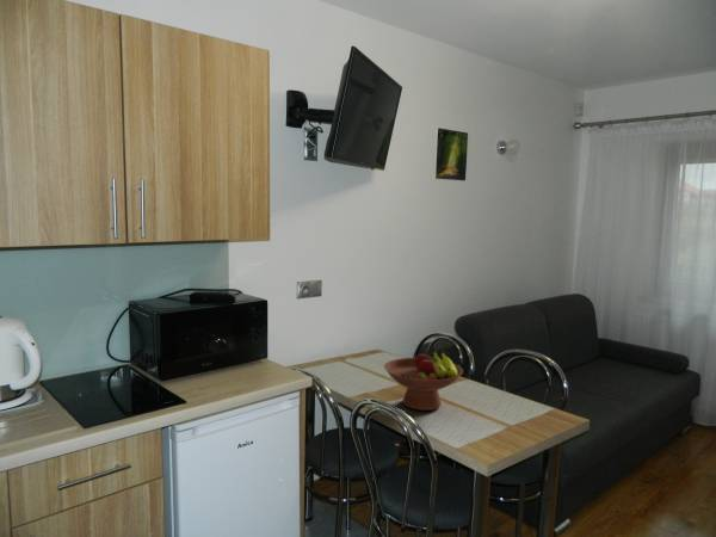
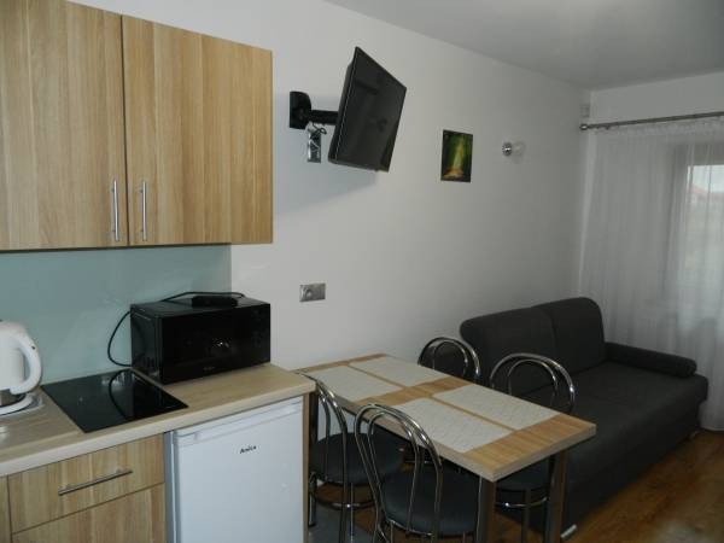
- fruit bowl [383,347,464,412]
